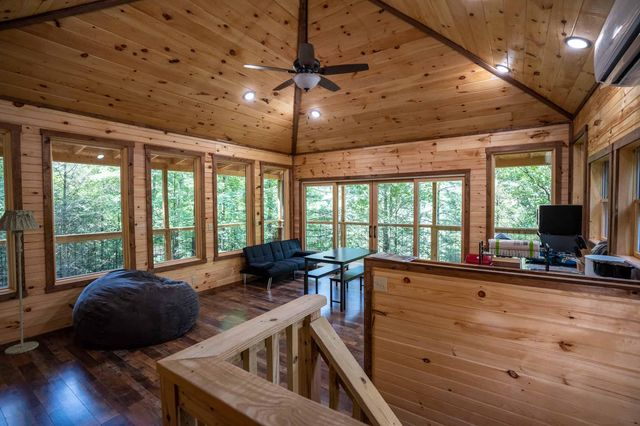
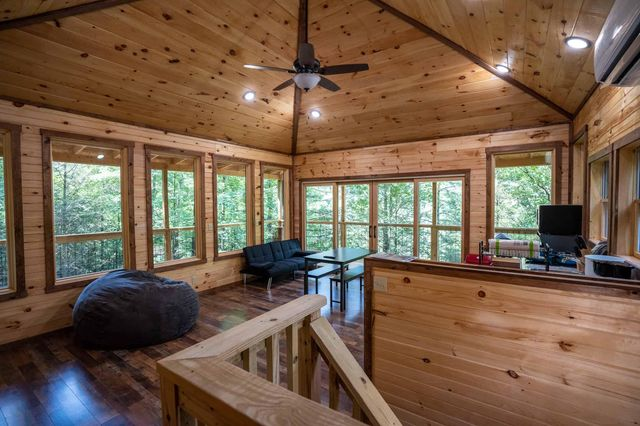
- floor lamp [0,209,40,355]
